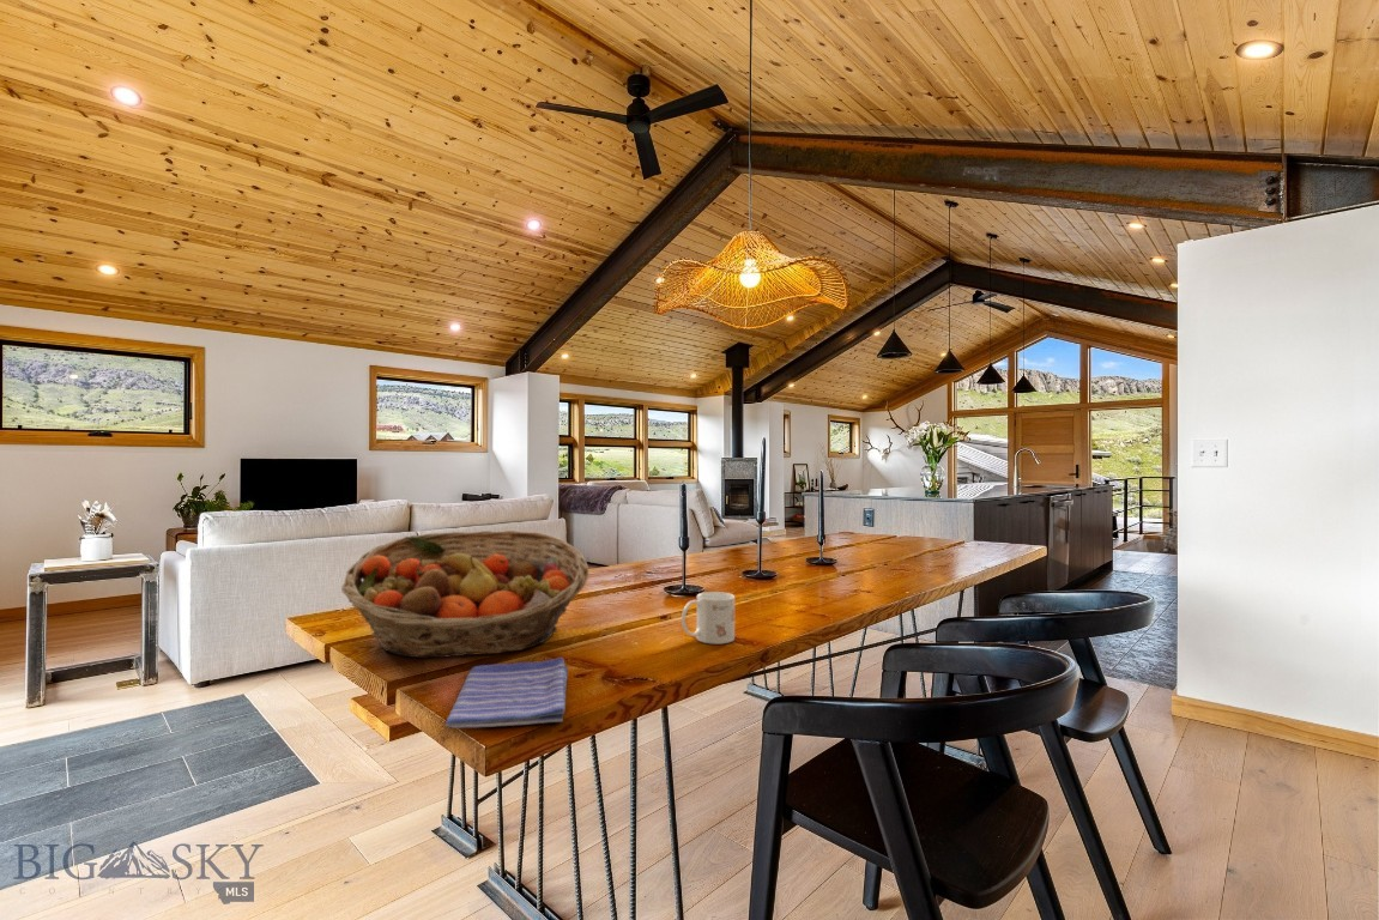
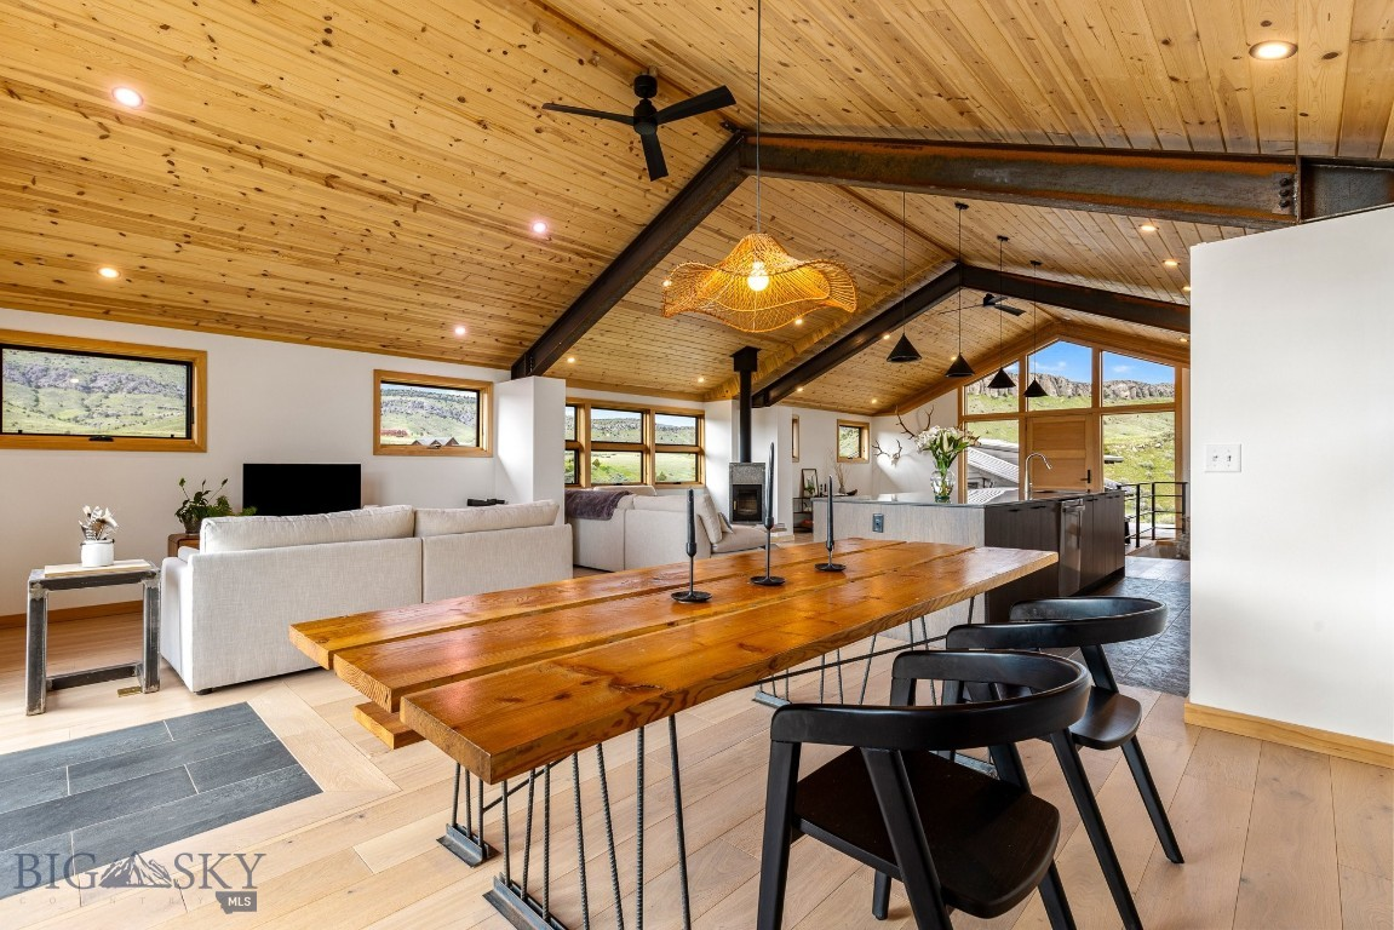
- fruit basket [340,529,589,659]
- mug [681,591,736,644]
- dish towel [444,656,569,730]
